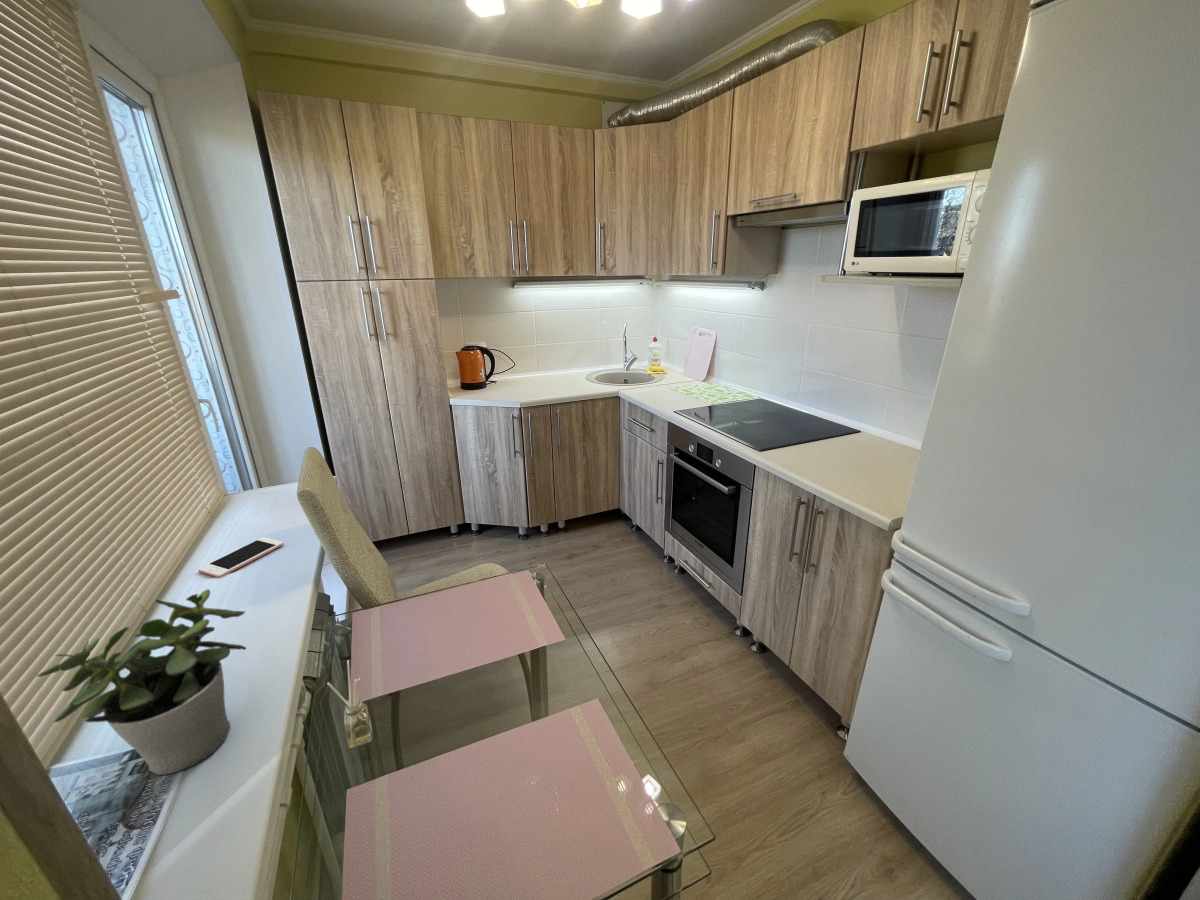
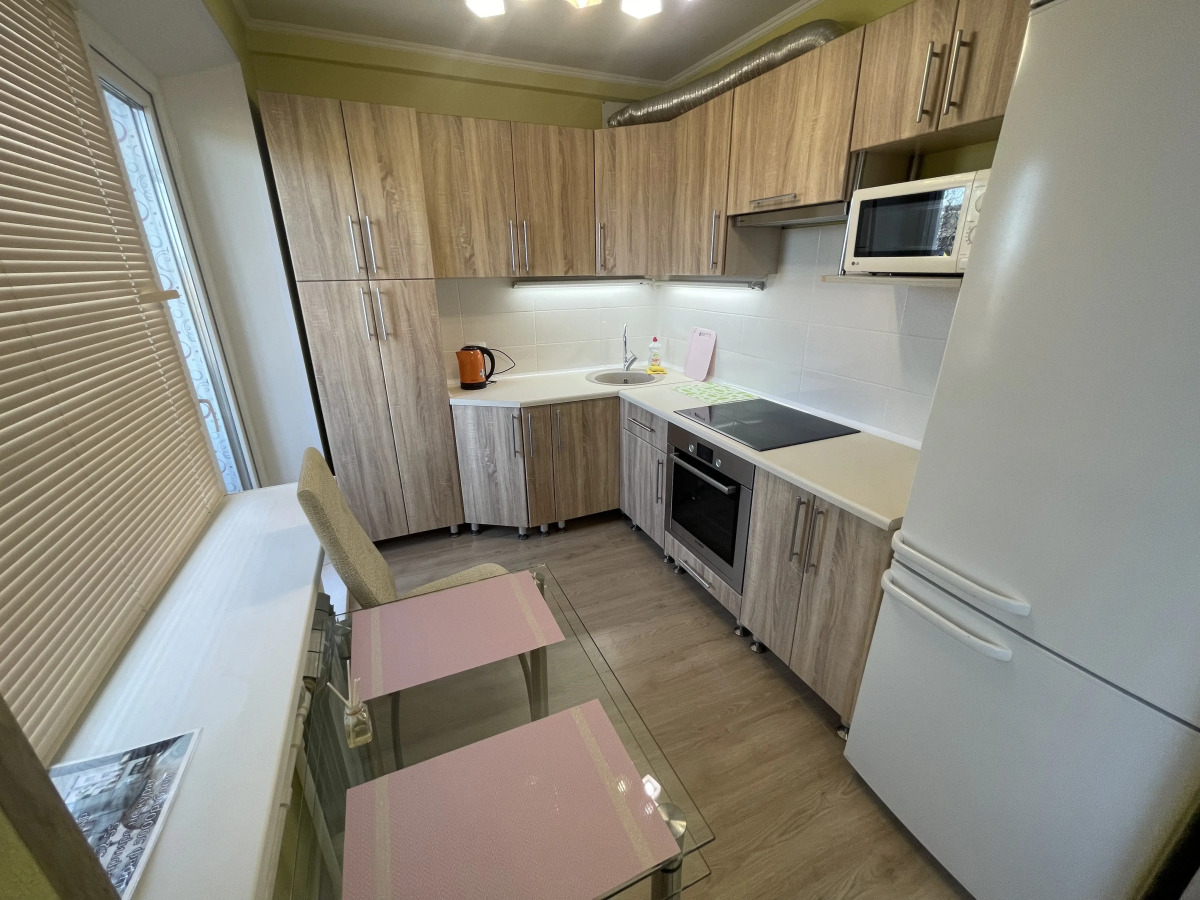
- cell phone [197,536,284,579]
- potted plant [35,588,247,777]
